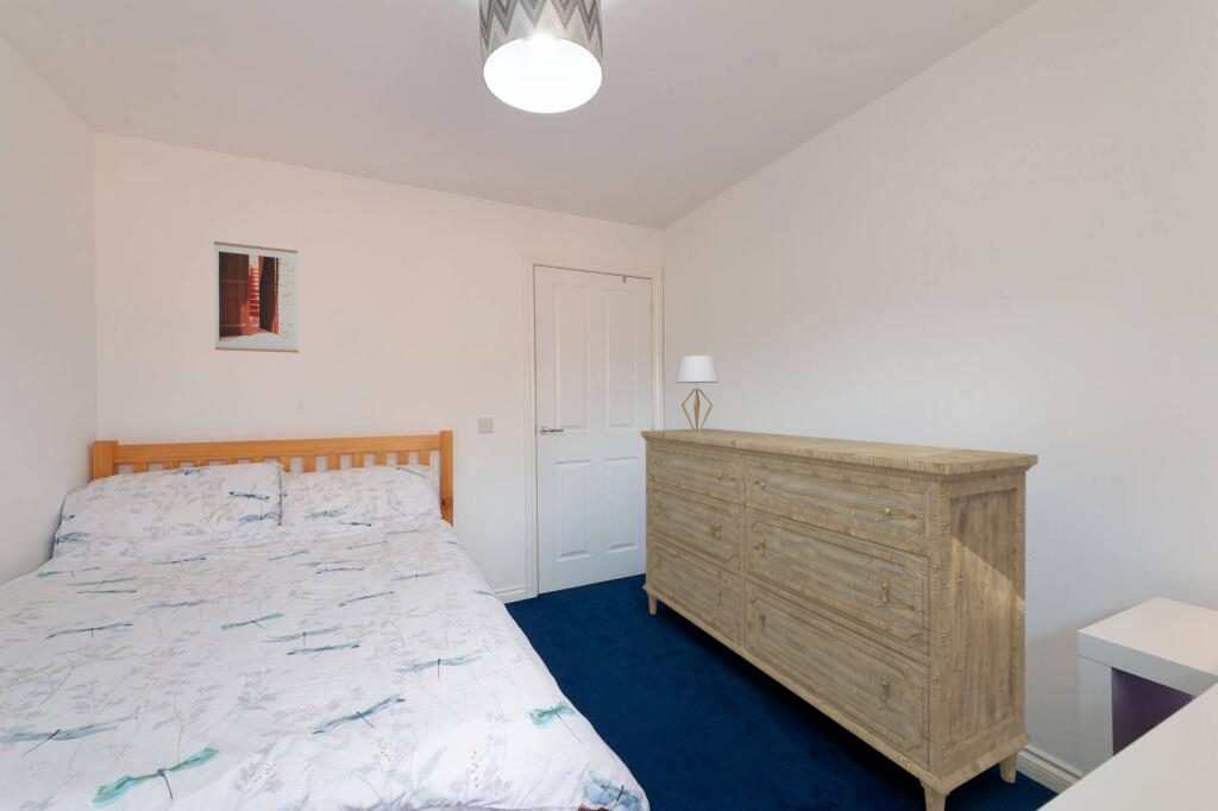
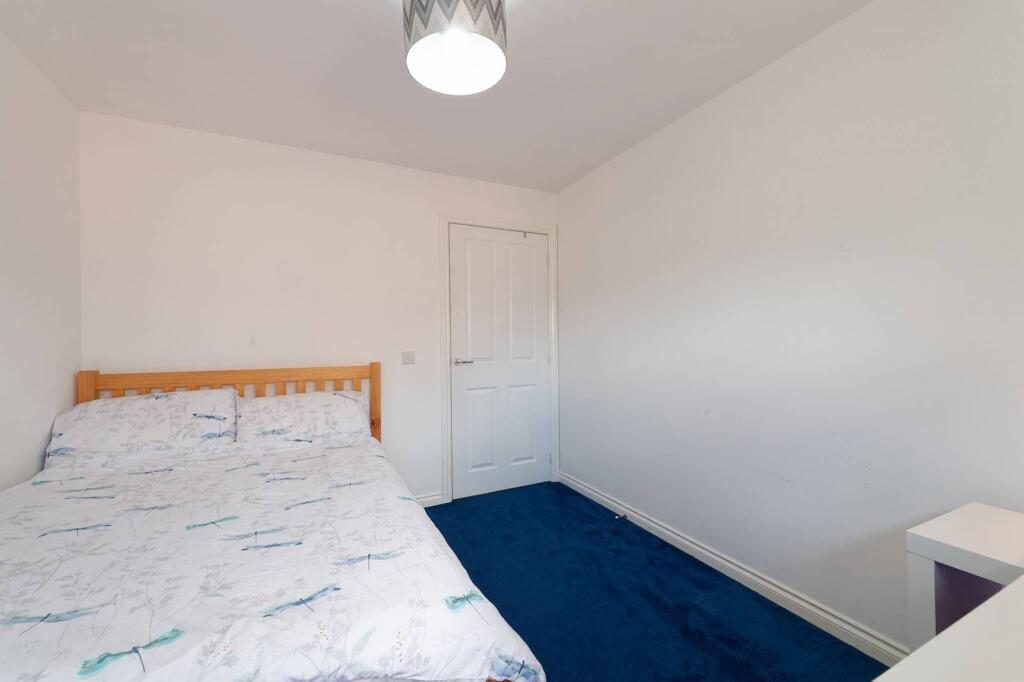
- table lamp [673,354,721,433]
- dresser [640,427,1040,811]
- wall art [213,240,300,354]
